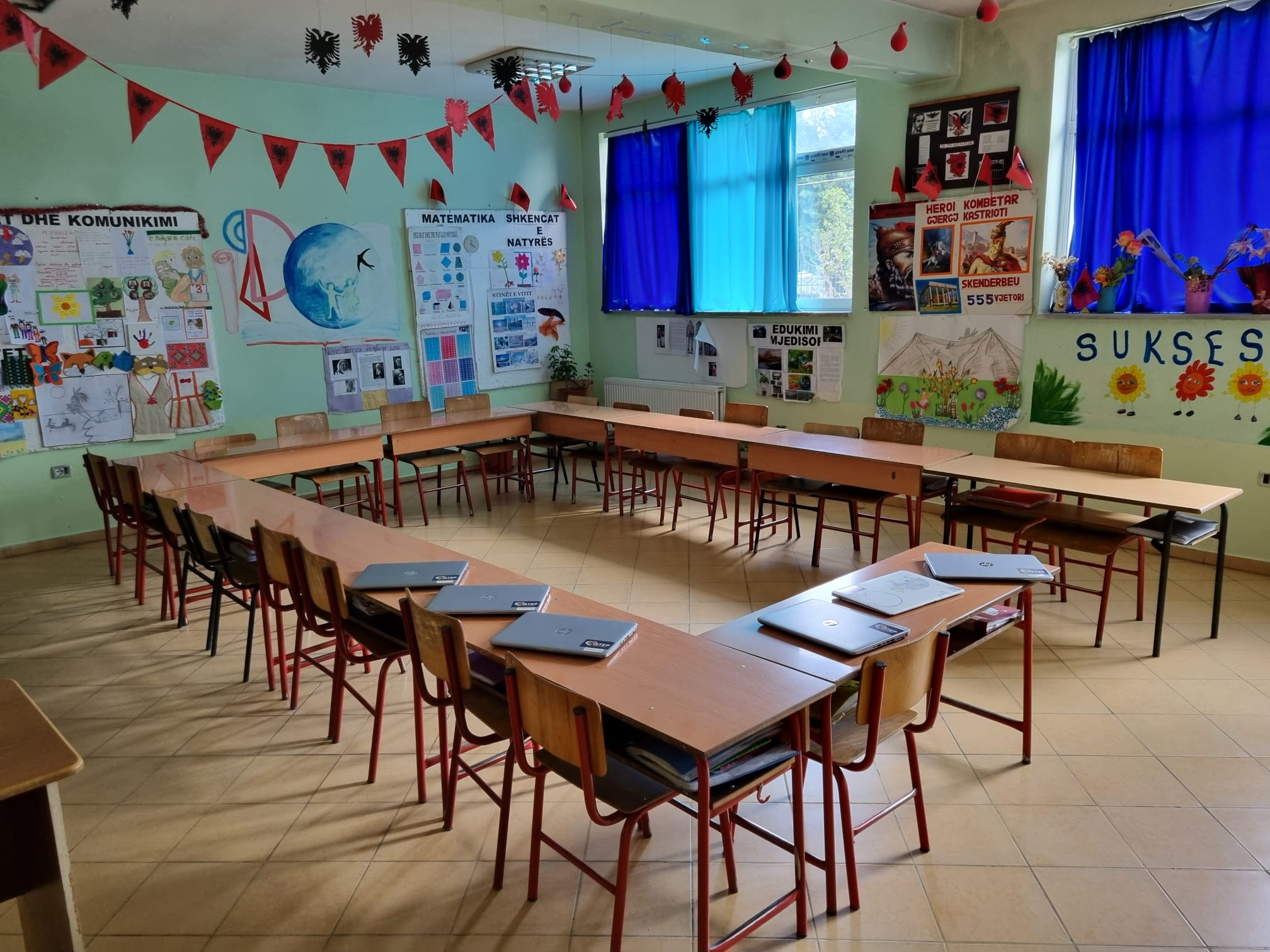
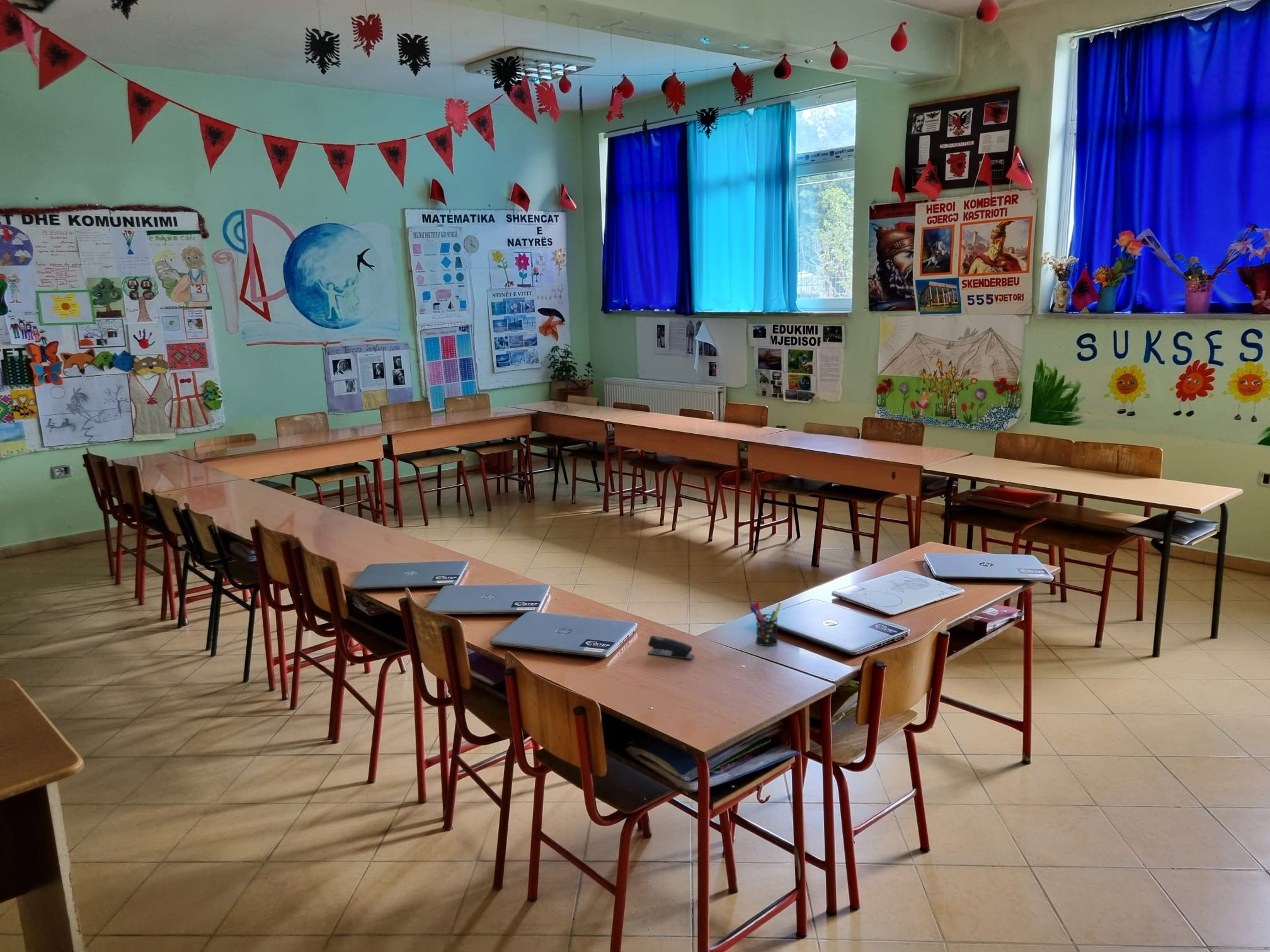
+ stapler [648,635,695,660]
+ pen holder [749,601,782,647]
